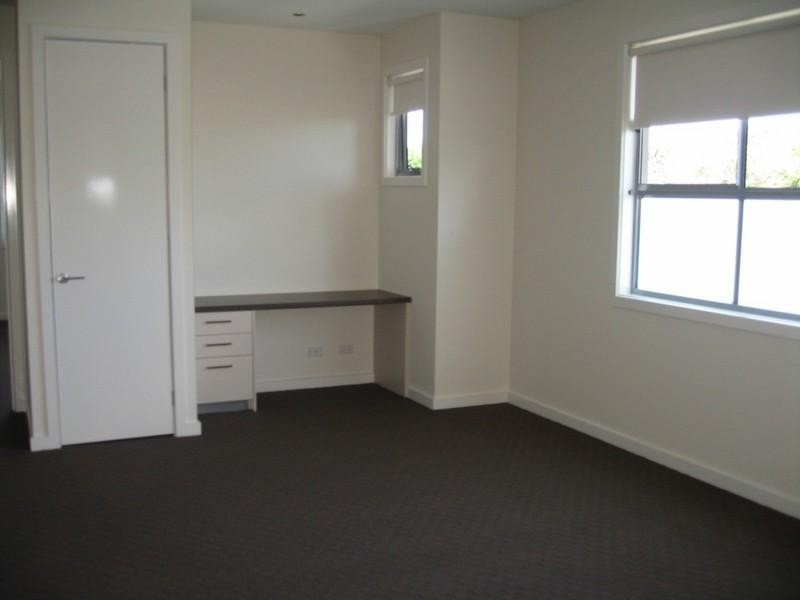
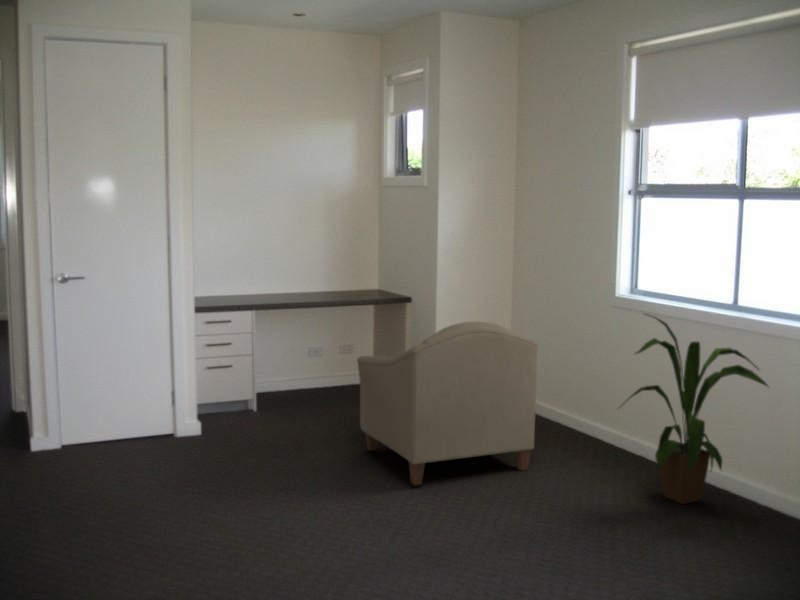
+ chair [356,321,539,486]
+ house plant [616,312,770,505]
